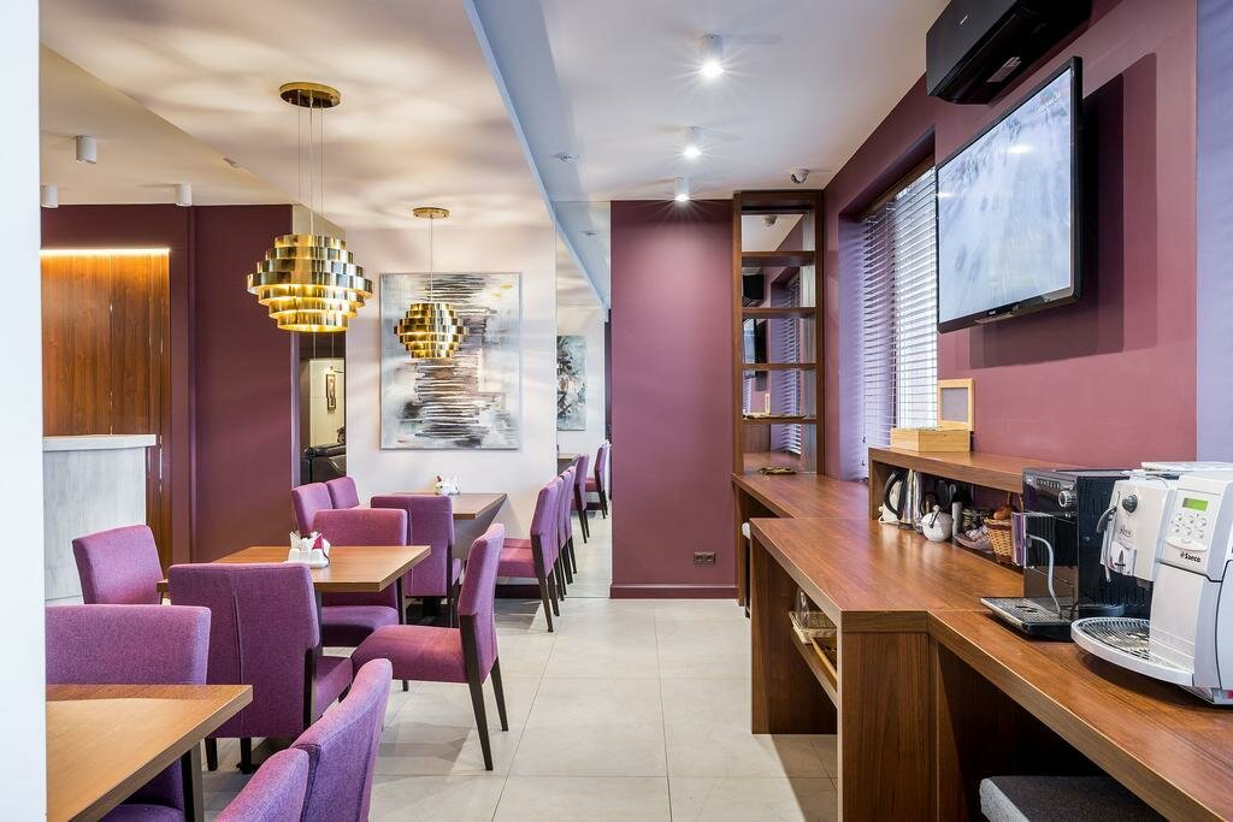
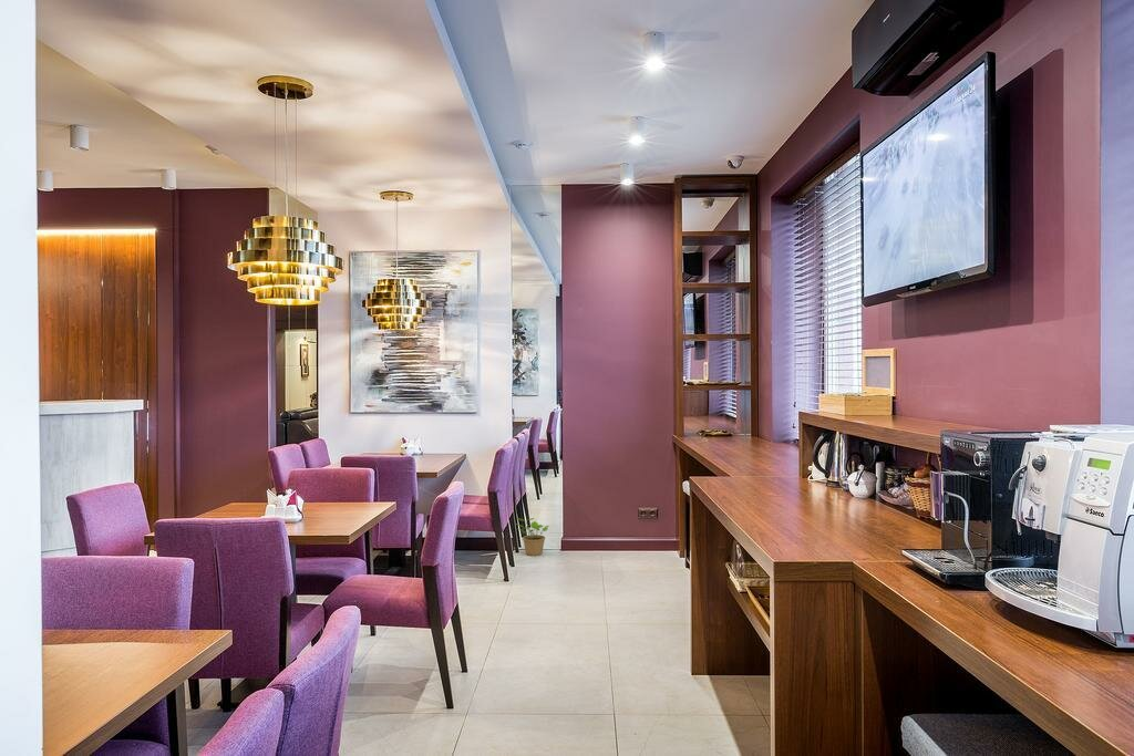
+ potted plant [515,517,550,557]
